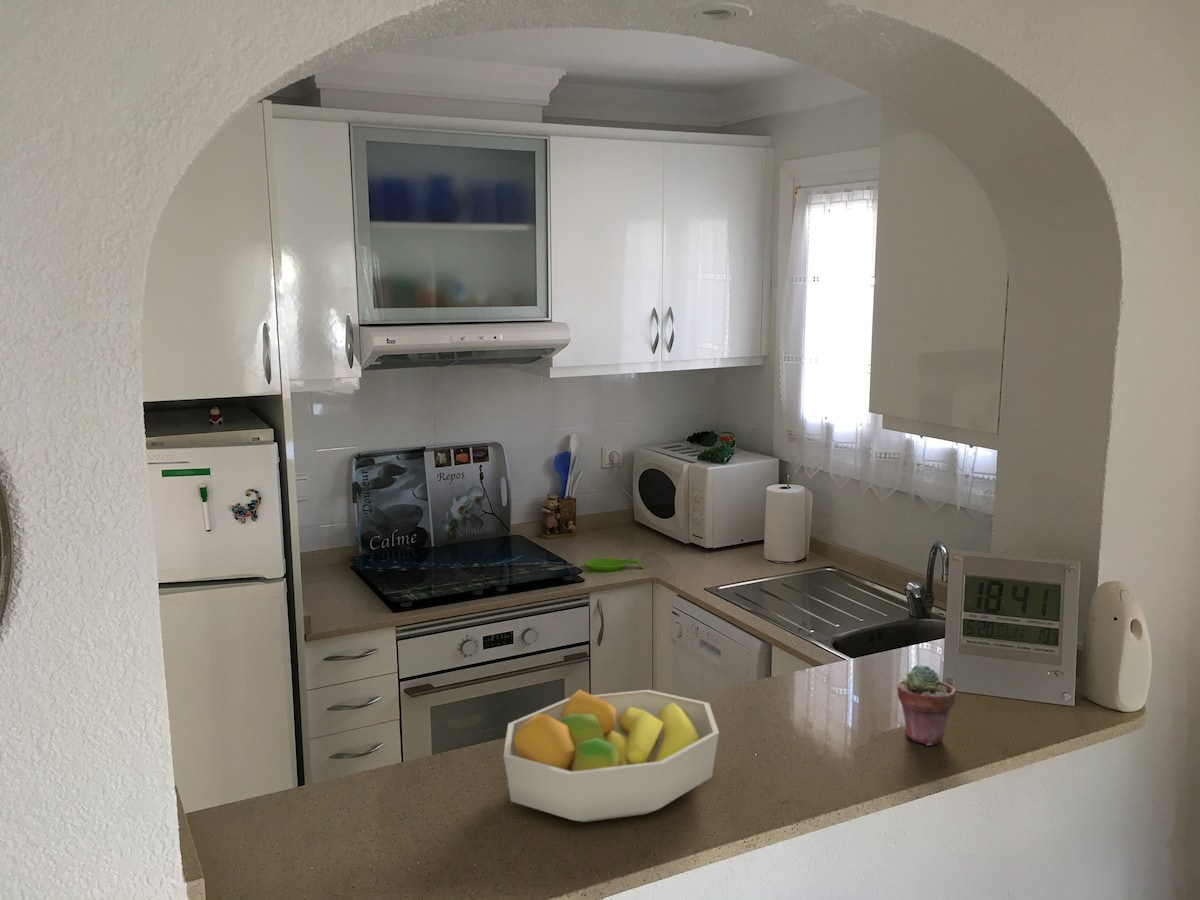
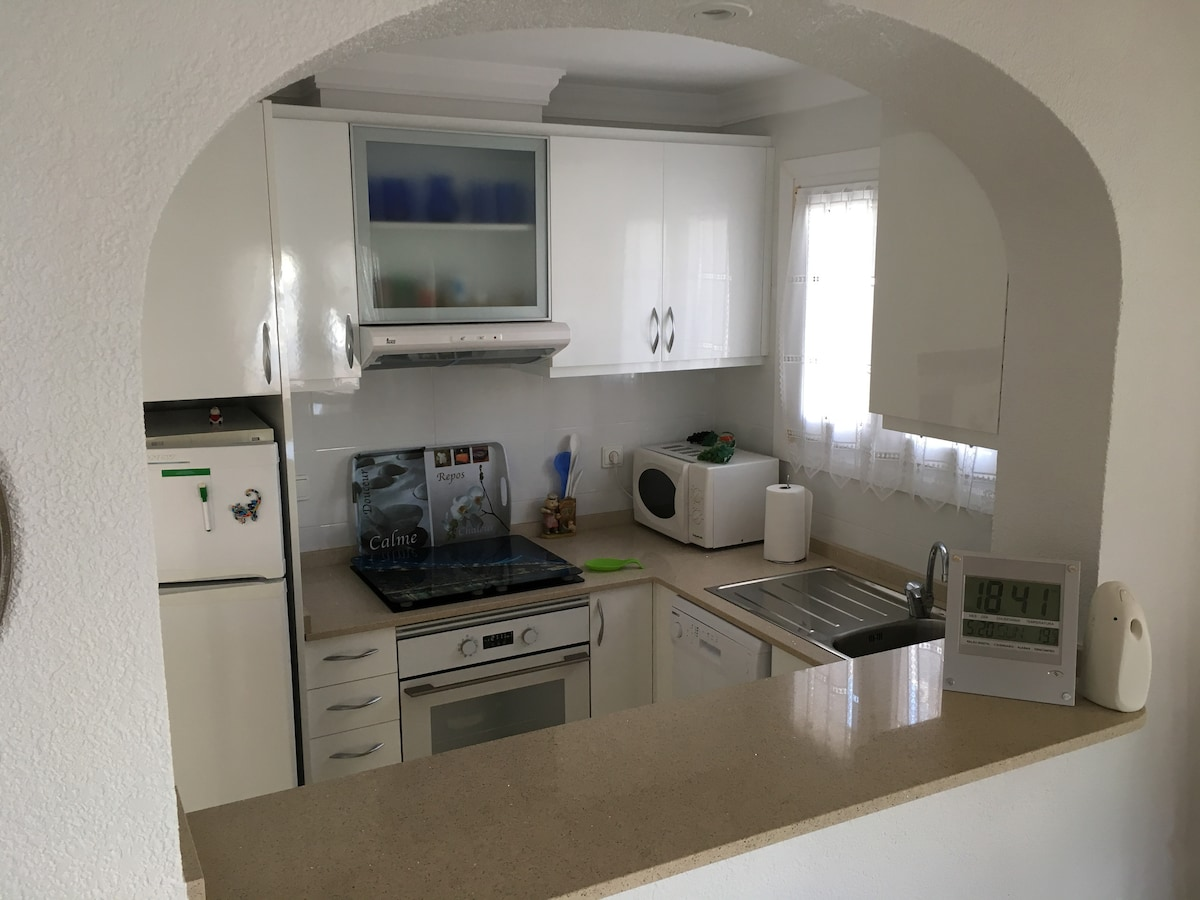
- fruit bowl [502,688,720,823]
- potted succulent [896,664,957,747]
